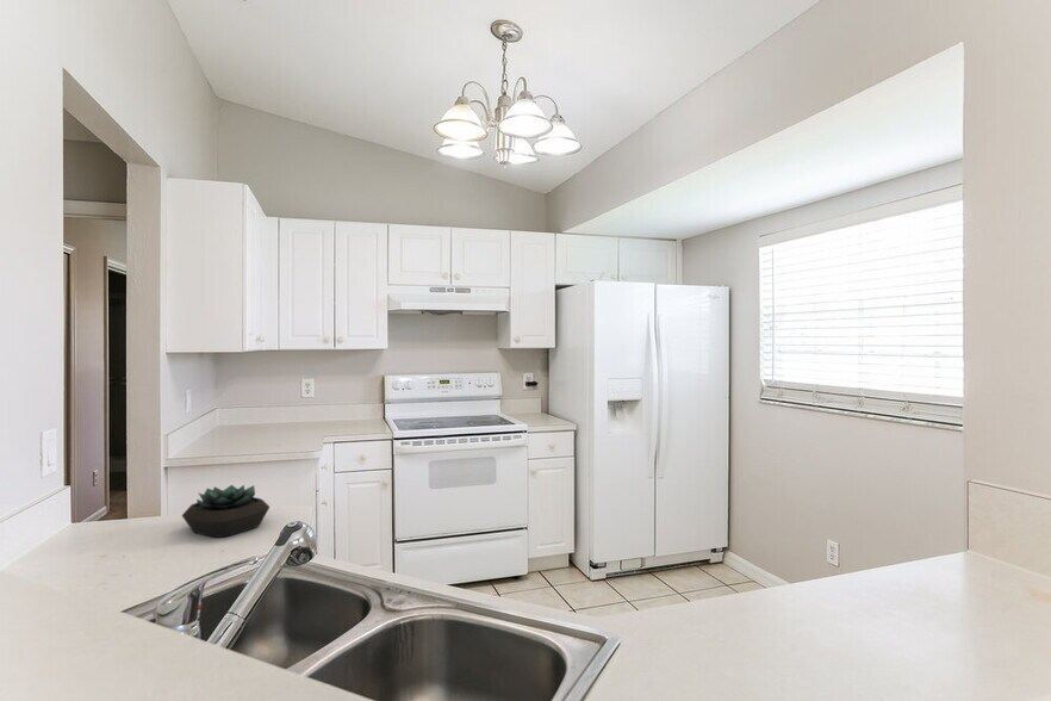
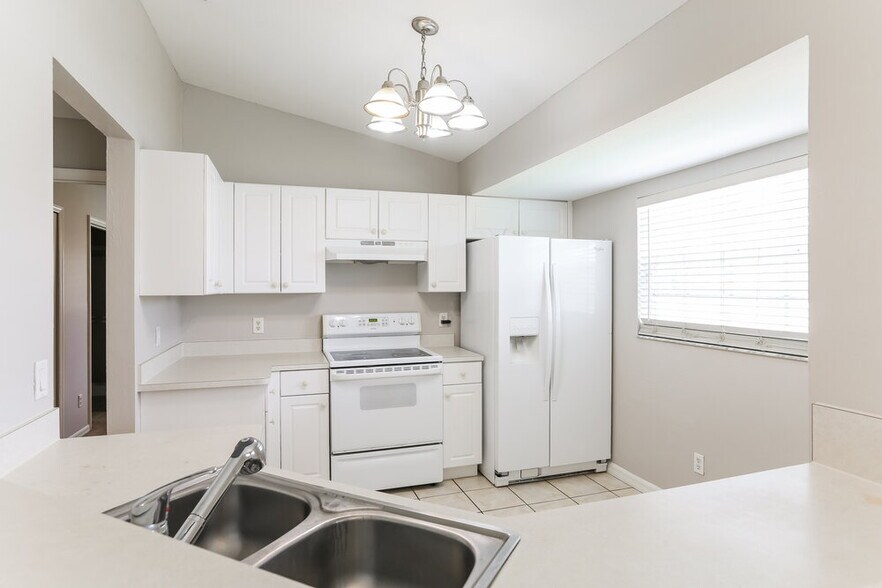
- succulent plant [181,484,270,539]
